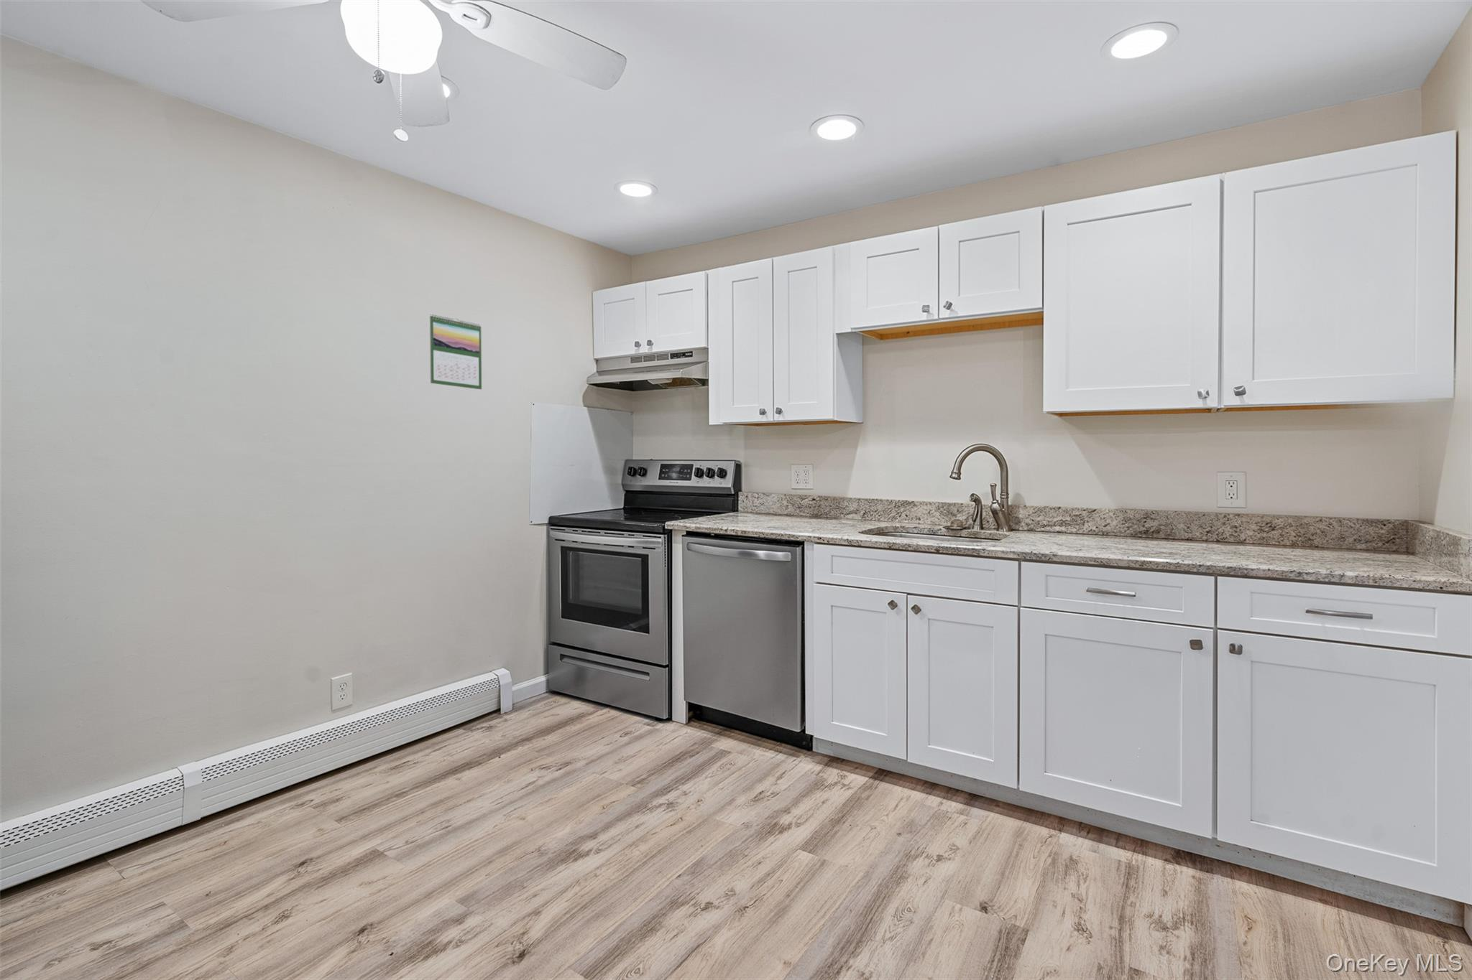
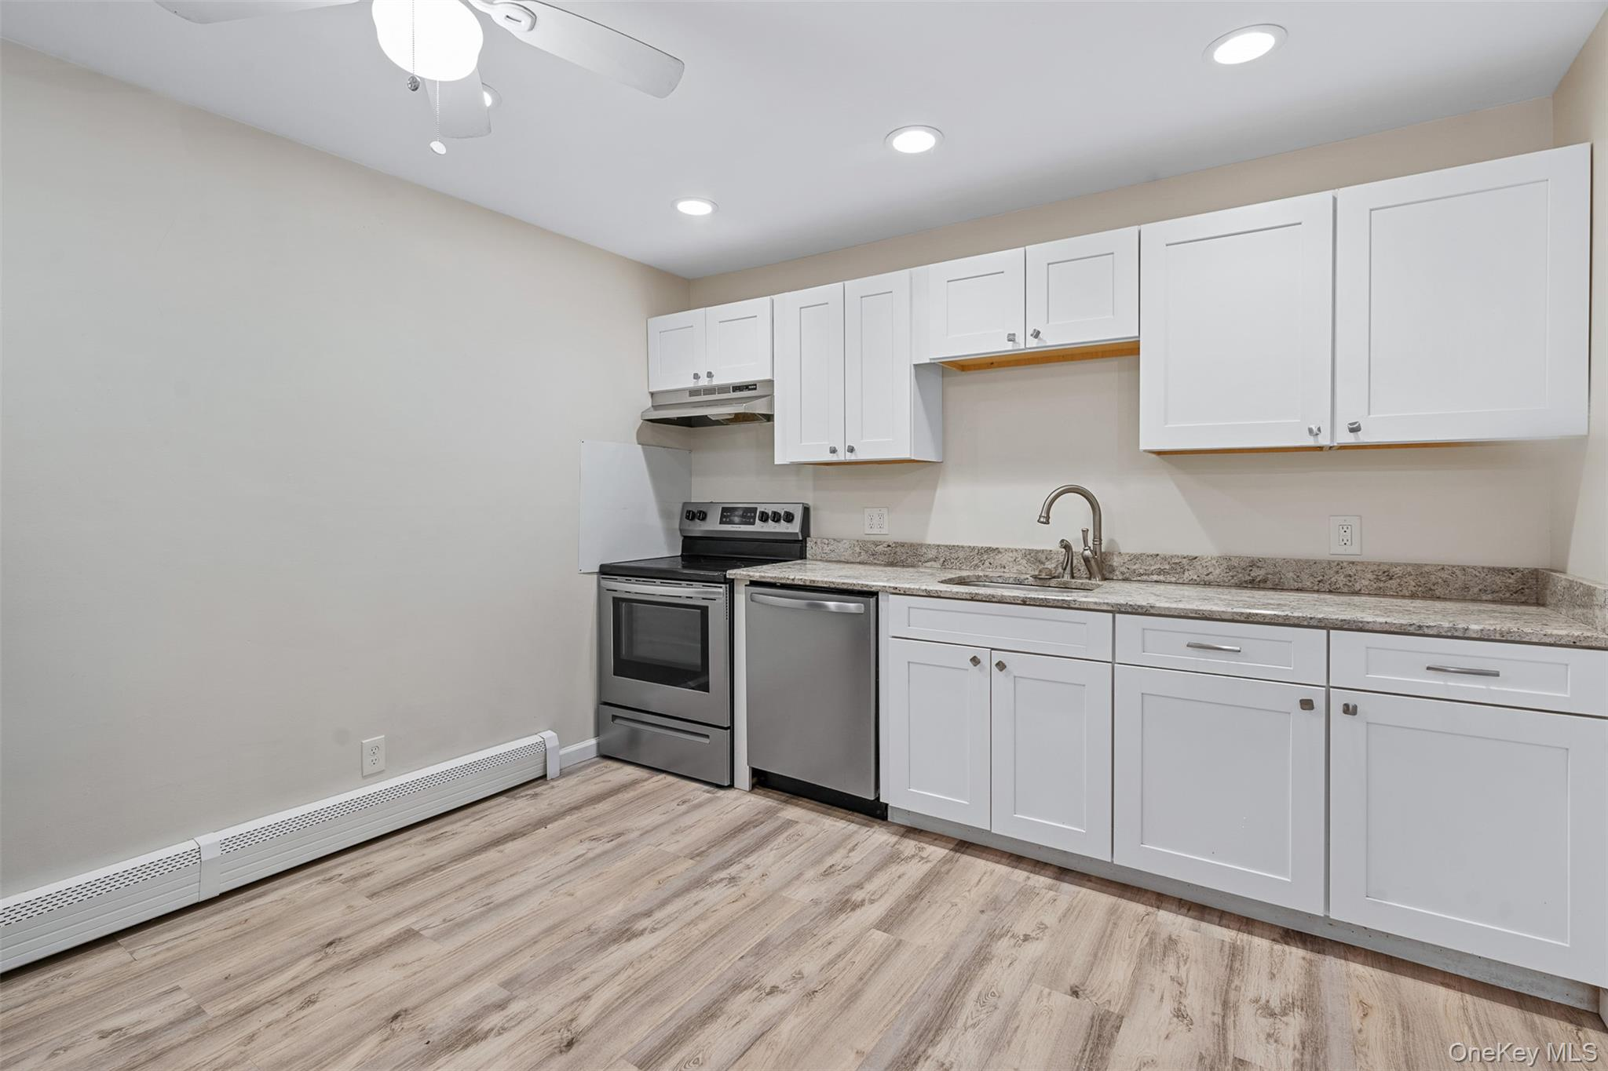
- calendar [429,314,483,389]
